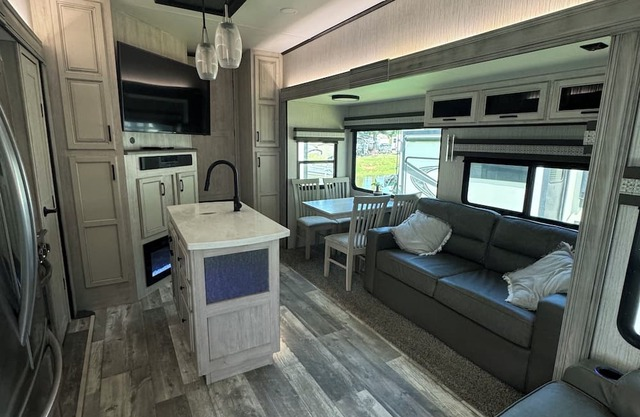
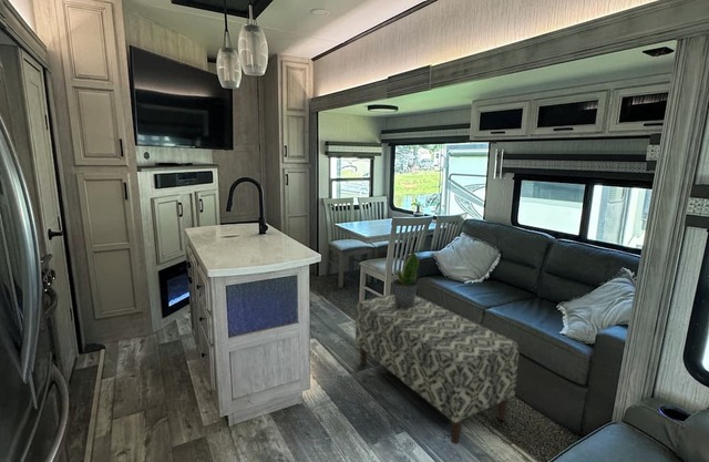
+ potted plant [391,249,420,308]
+ bench [354,294,521,445]
